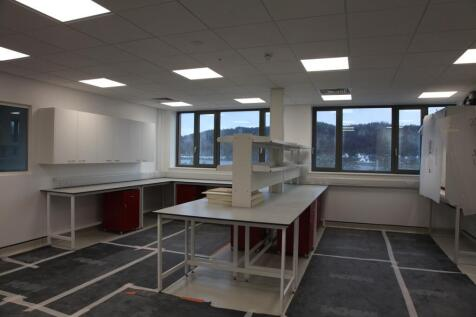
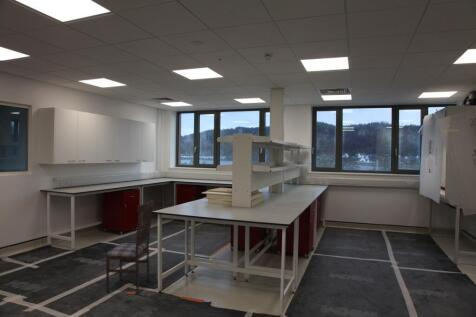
+ dining chair [105,199,155,295]
